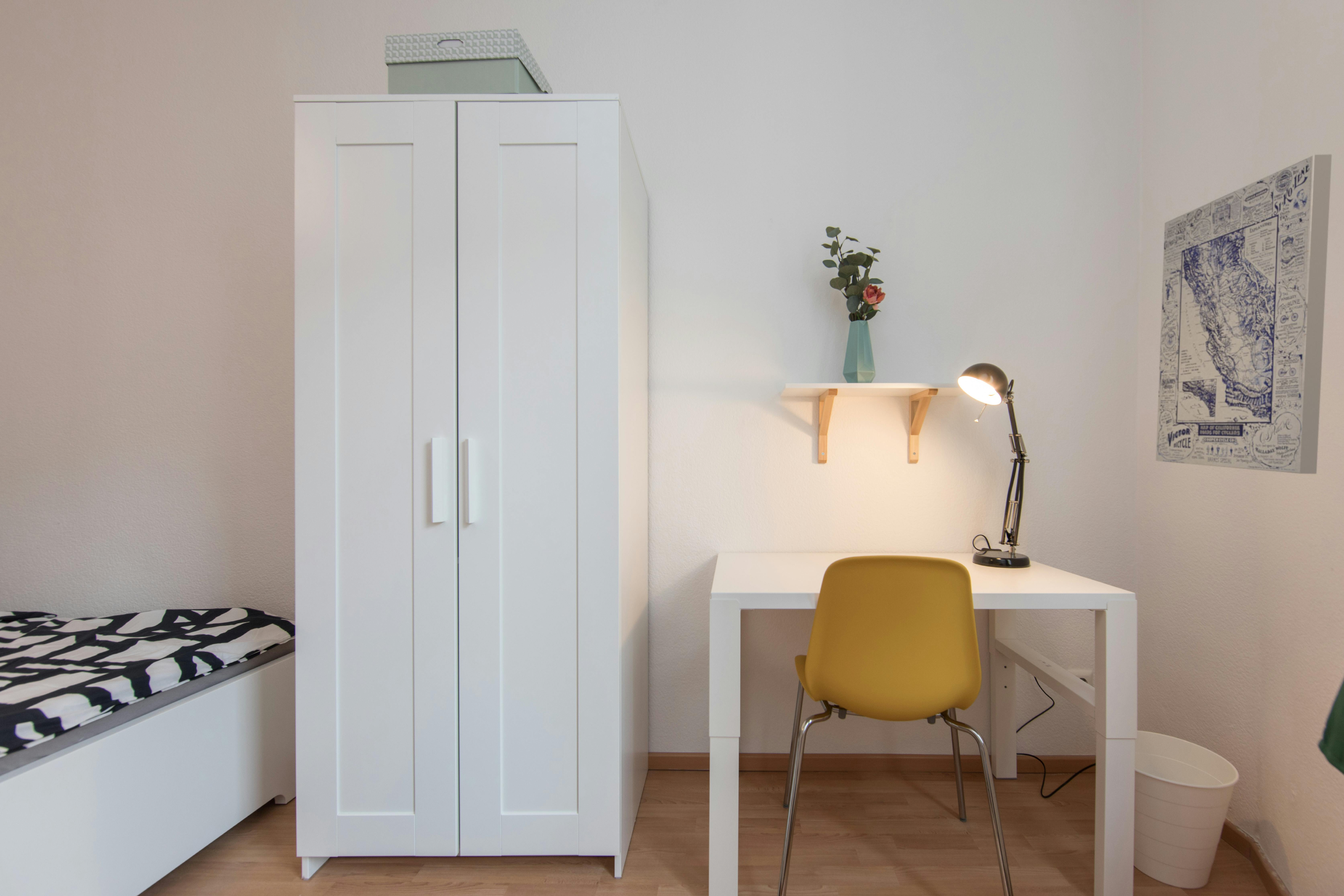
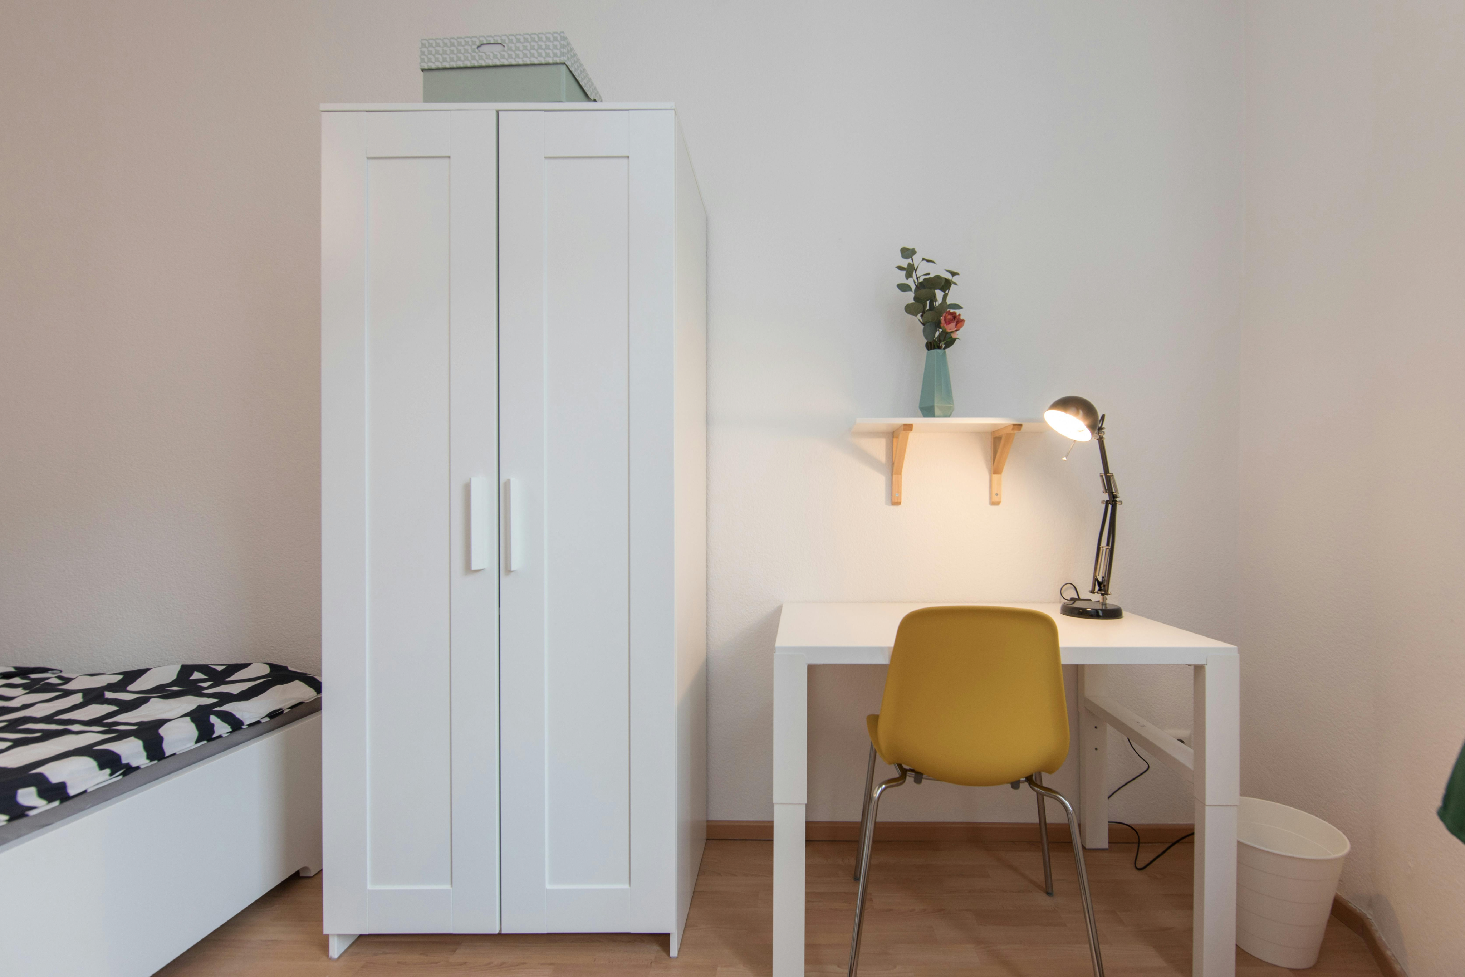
- wall art [1156,154,1332,474]
